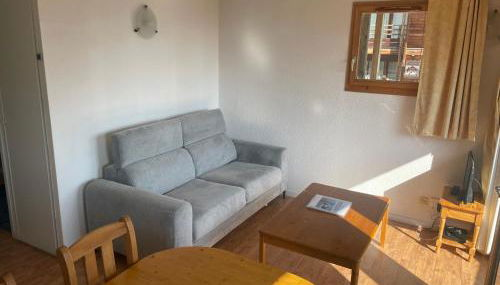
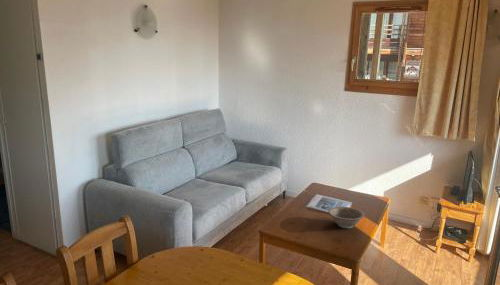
+ decorative bowl [328,206,366,229]
